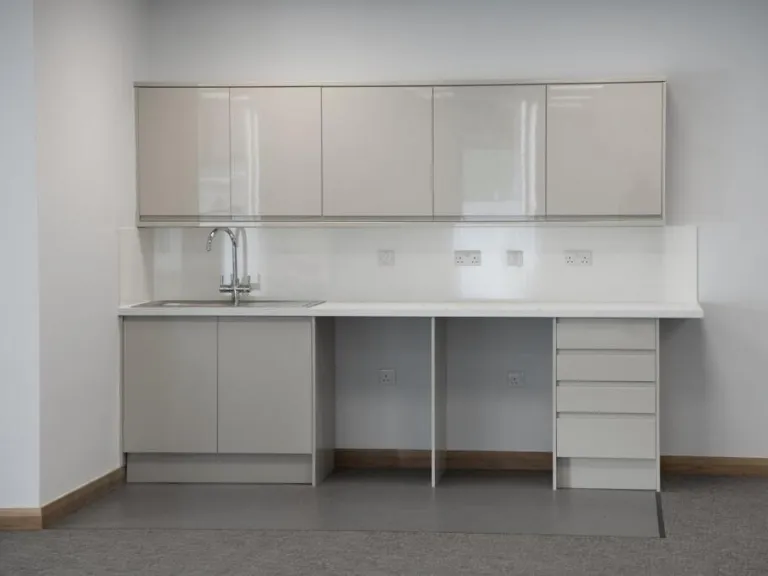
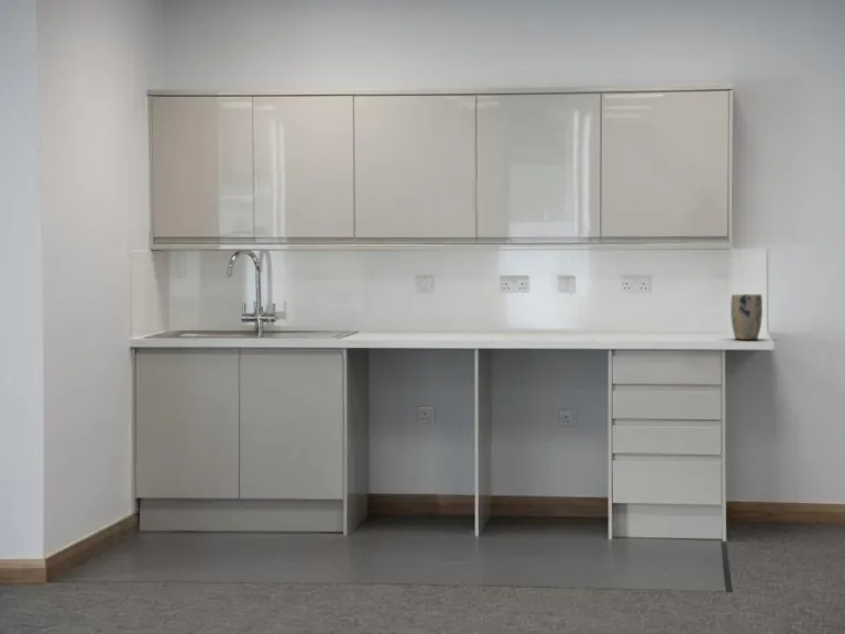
+ plant pot [729,293,764,341]
